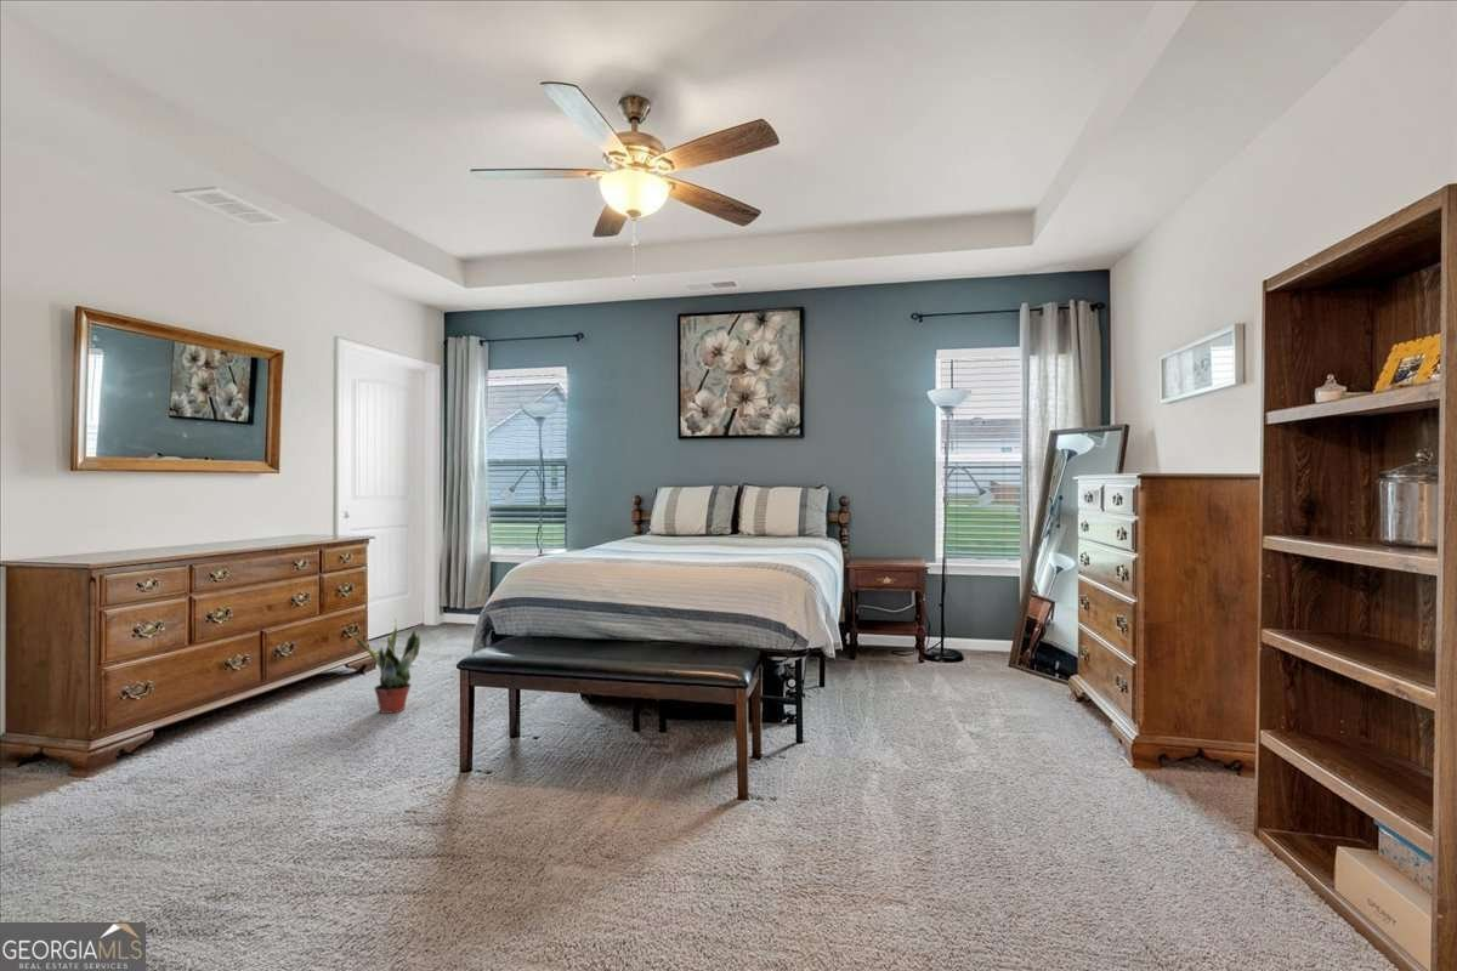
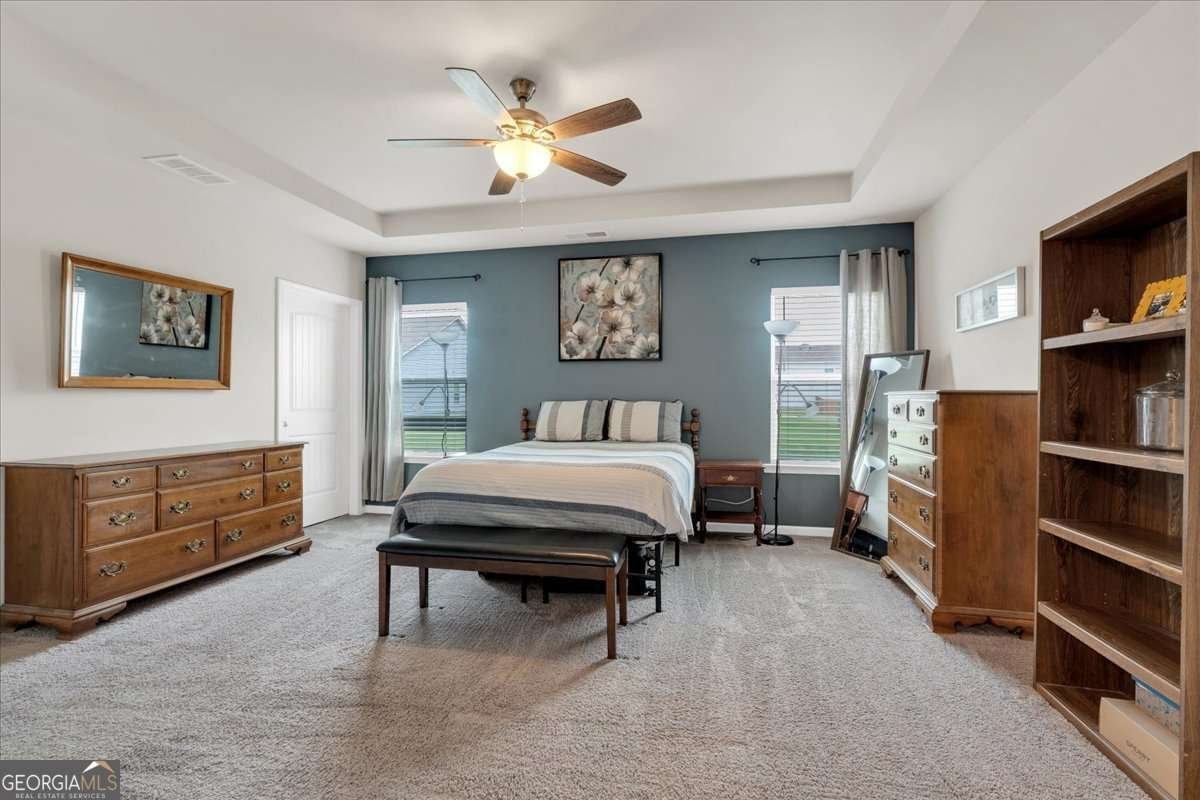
- potted plant [355,617,421,715]
